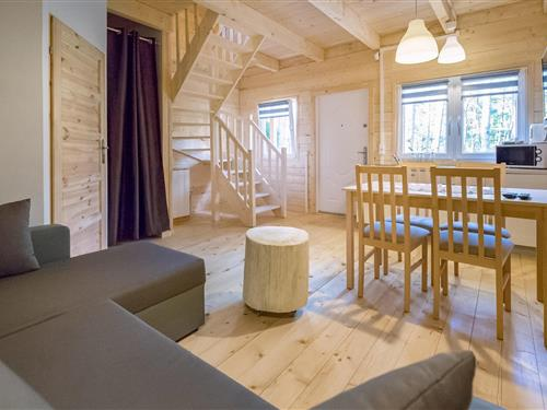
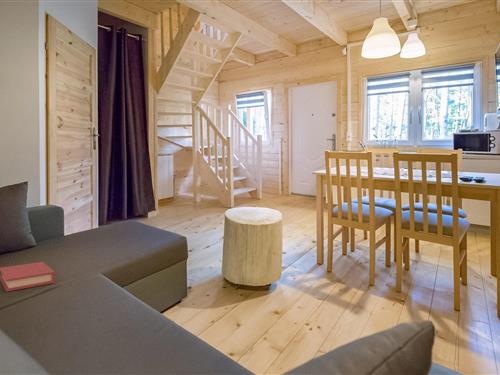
+ book [0,261,56,293]
